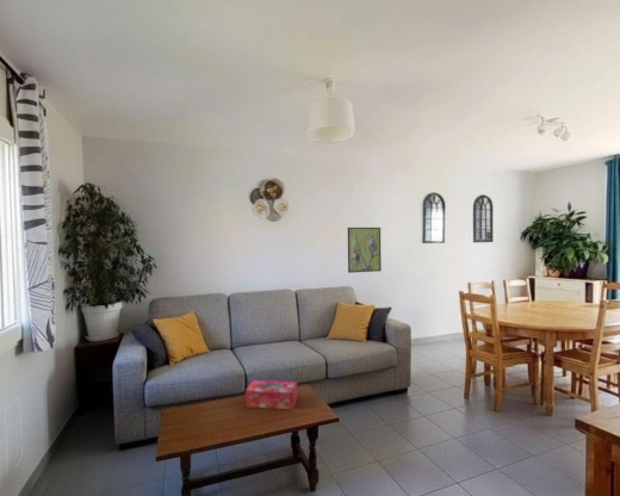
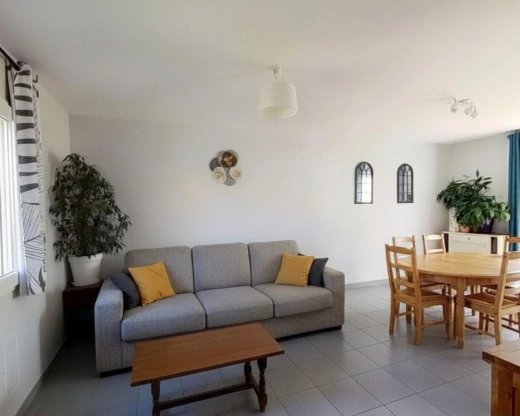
- tissue box [244,379,299,410]
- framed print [347,227,383,274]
